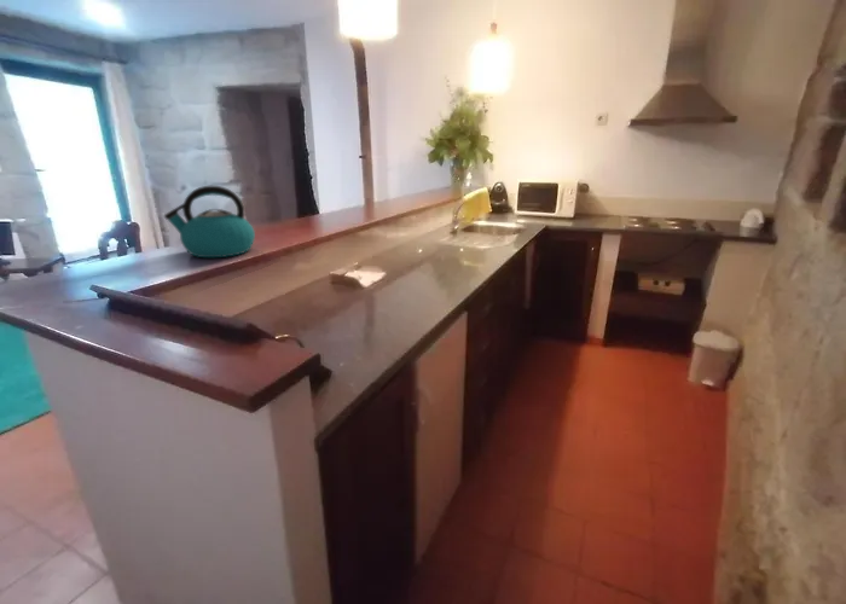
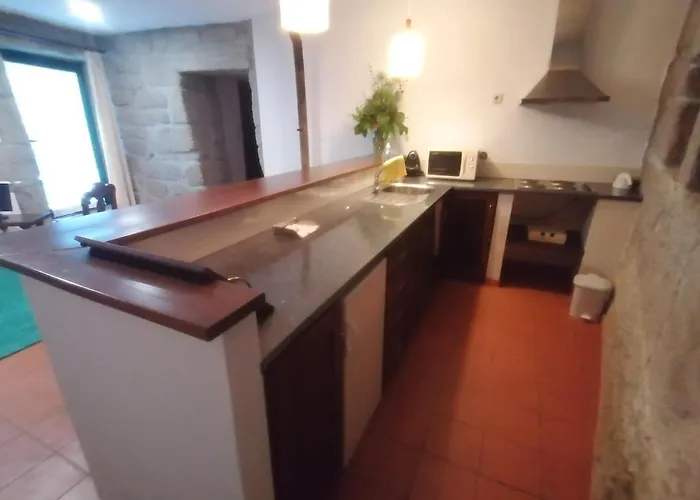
- kettle [163,185,256,259]
